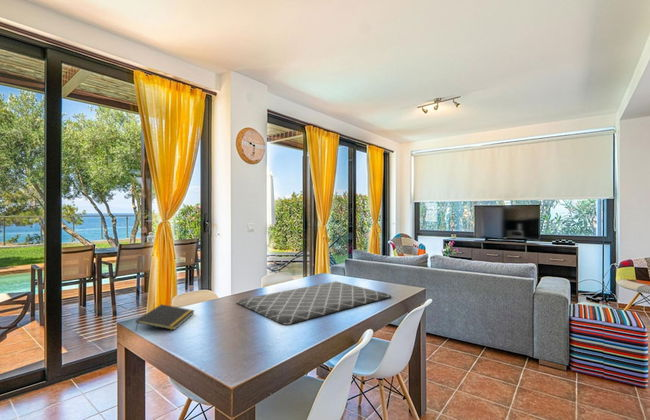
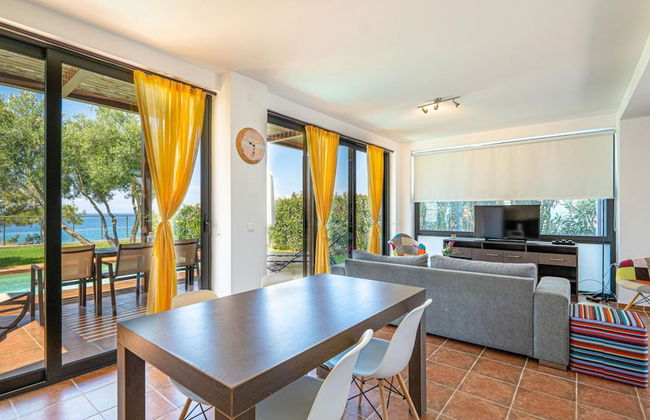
- placemat [236,280,392,326]
- notepad [135,303,196,331]
